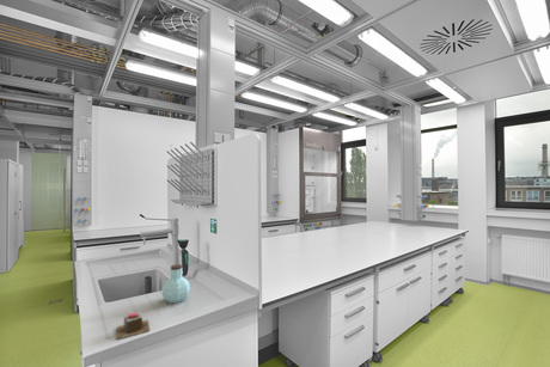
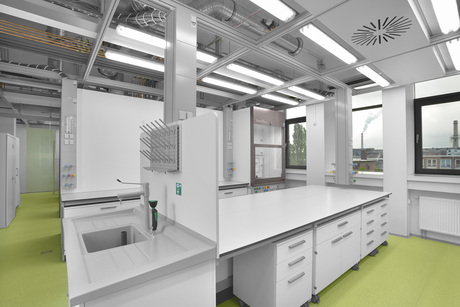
- sponge [116,311,151,341]
- jar [161,263,191,304]
